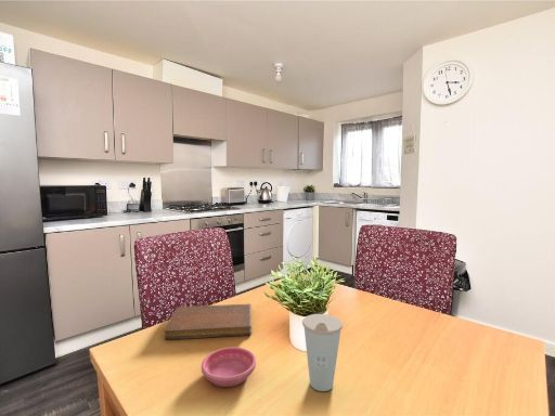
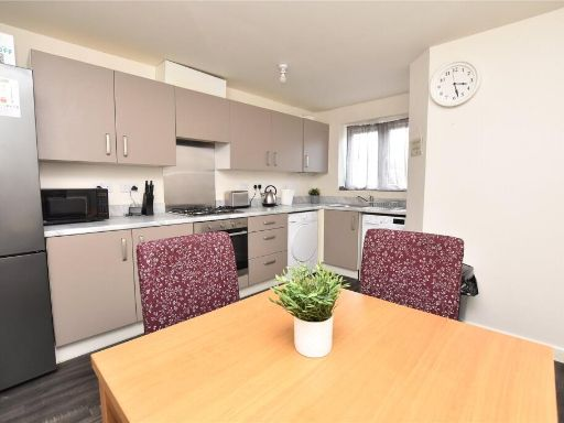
- notebook [163,303,253,340]
- saucer [201,346,257,388]
- cup [301,313,344,392]
